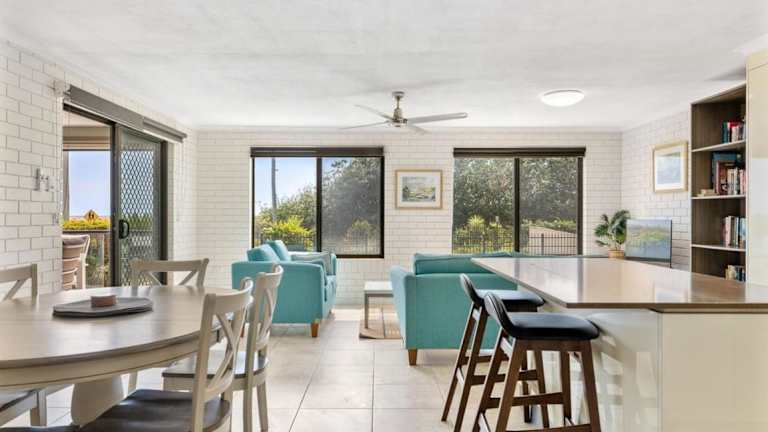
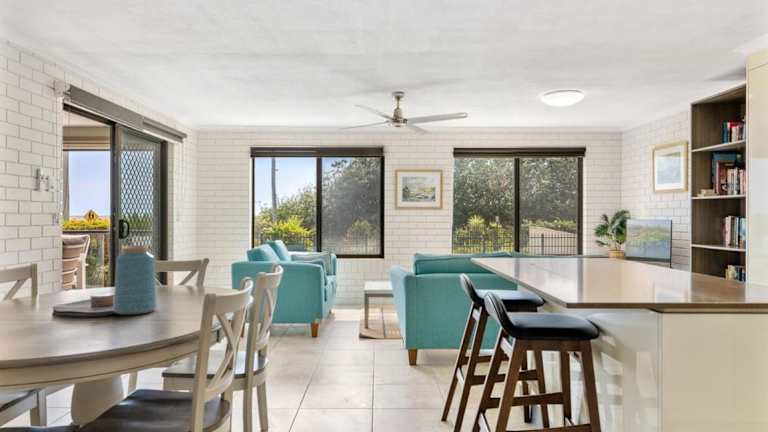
+ vase [112,245,158,316]
